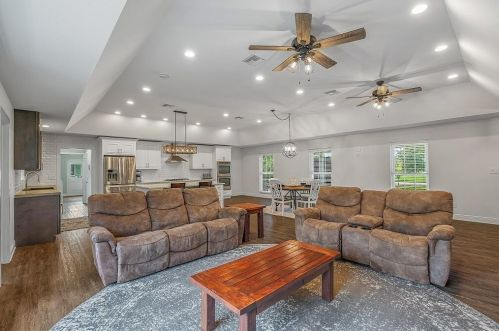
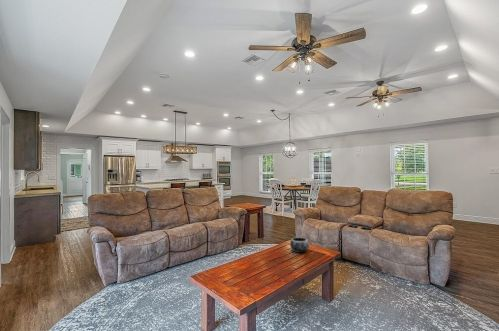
+ decorative bowl [289,236,310,254]
